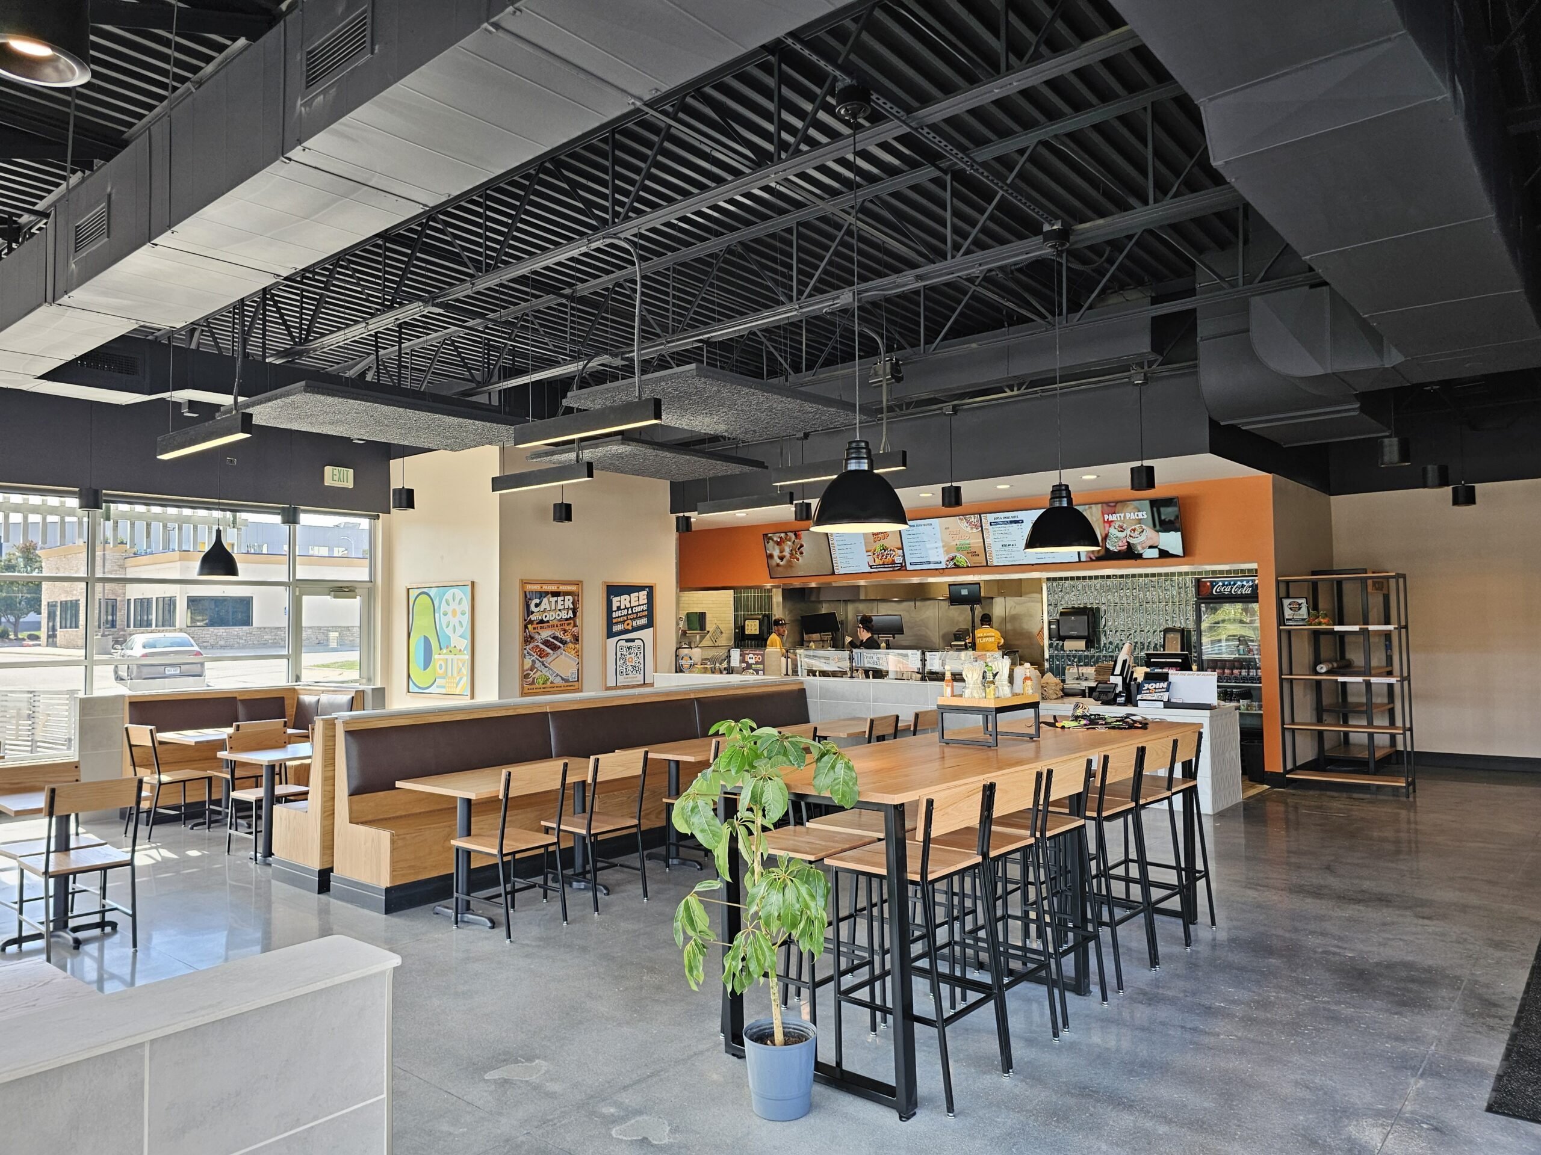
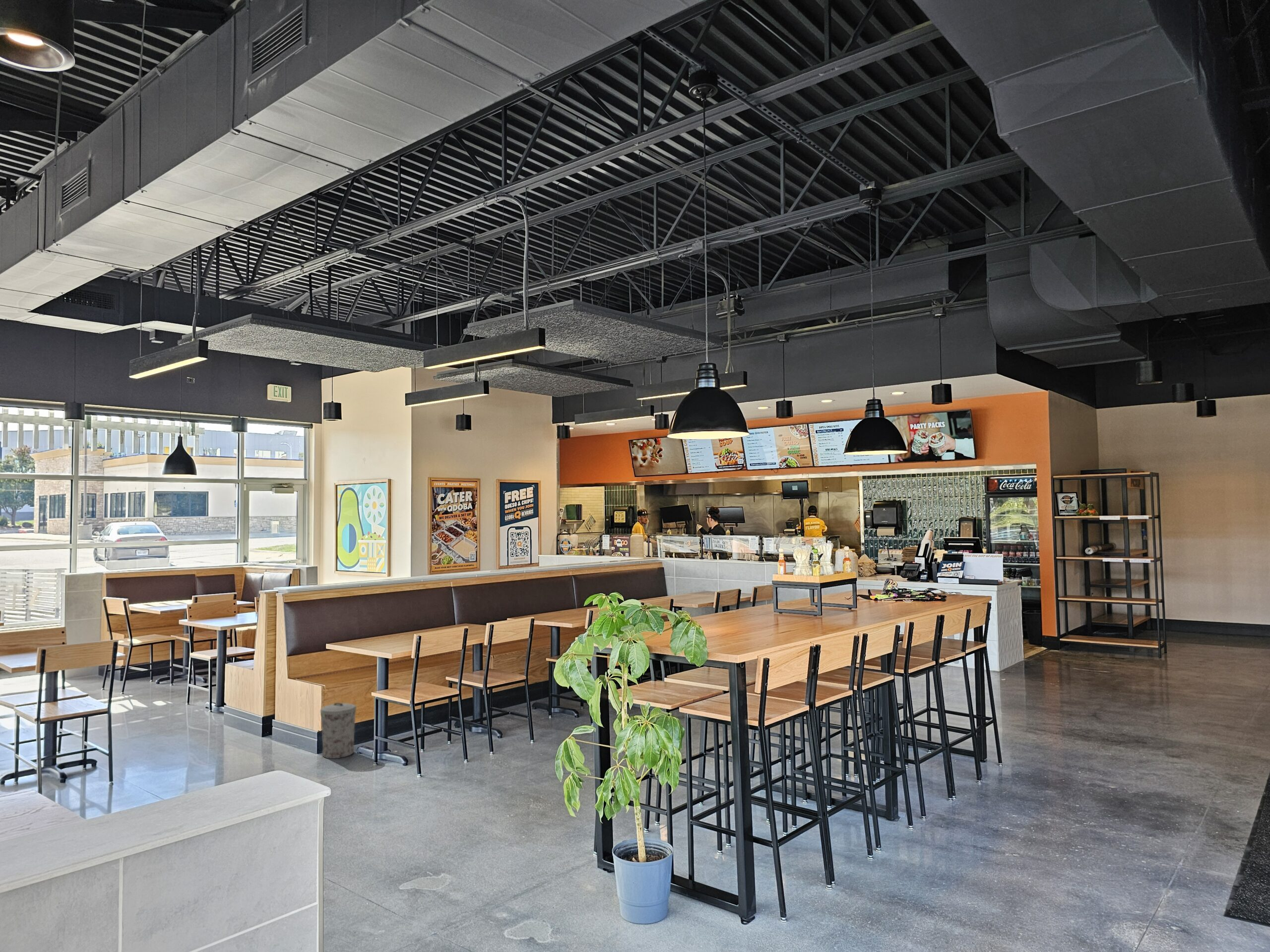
+ trash can [320,702,357,759]
